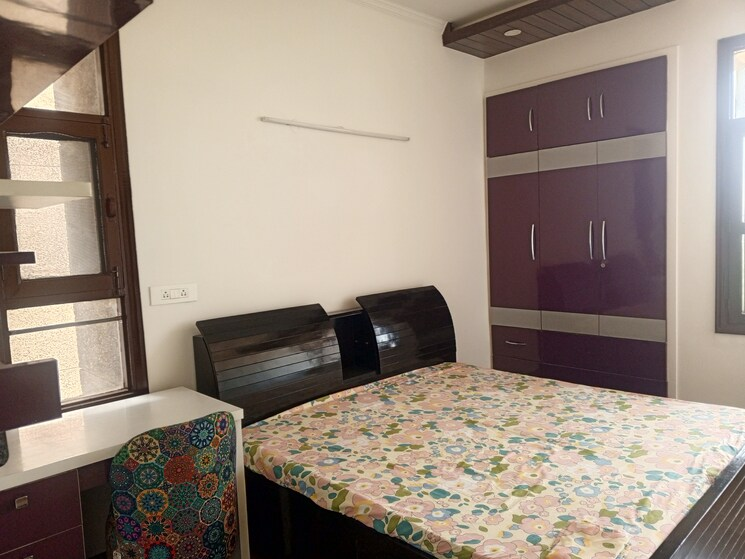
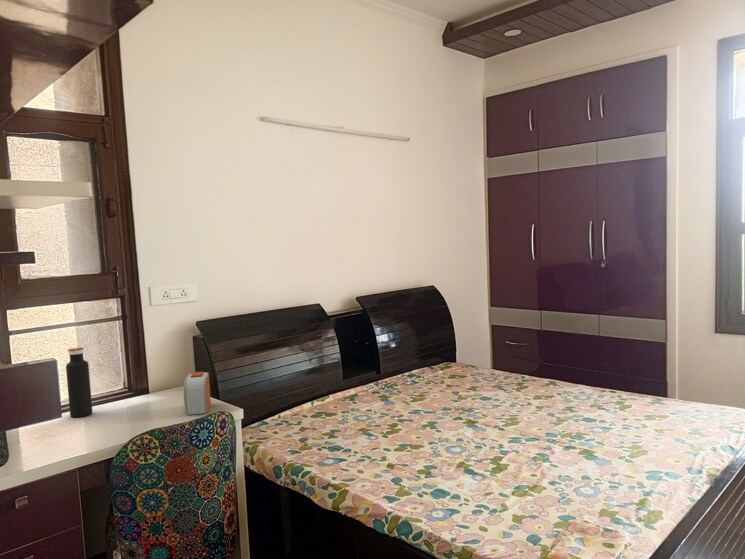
+ alarm clock [182,371,212,416]
+ water bottle [65,346,93,418]
